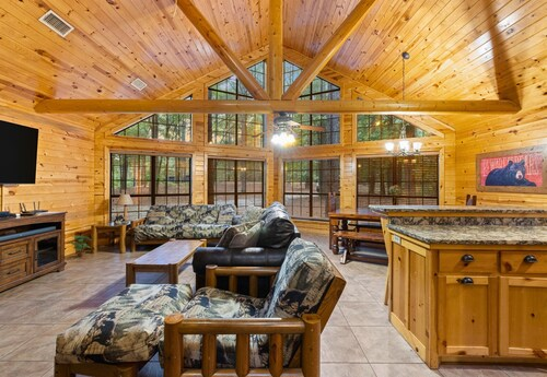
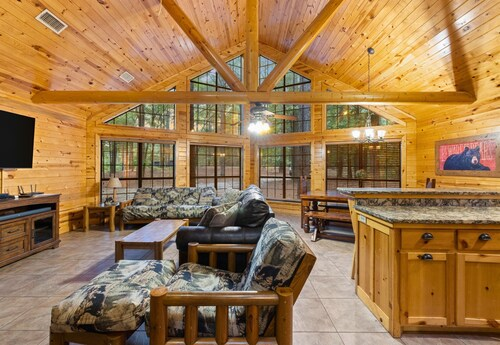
- potted plant [67,235,92,258]
